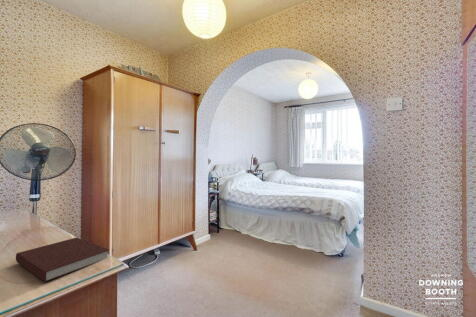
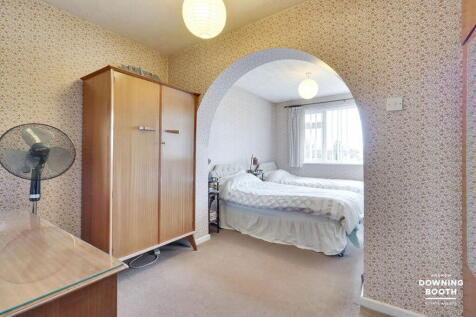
- notebook [15,236,110,283]
